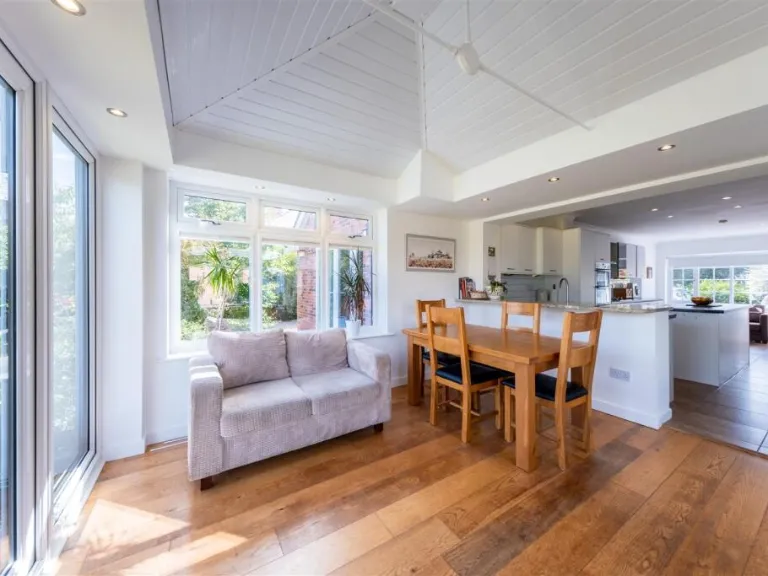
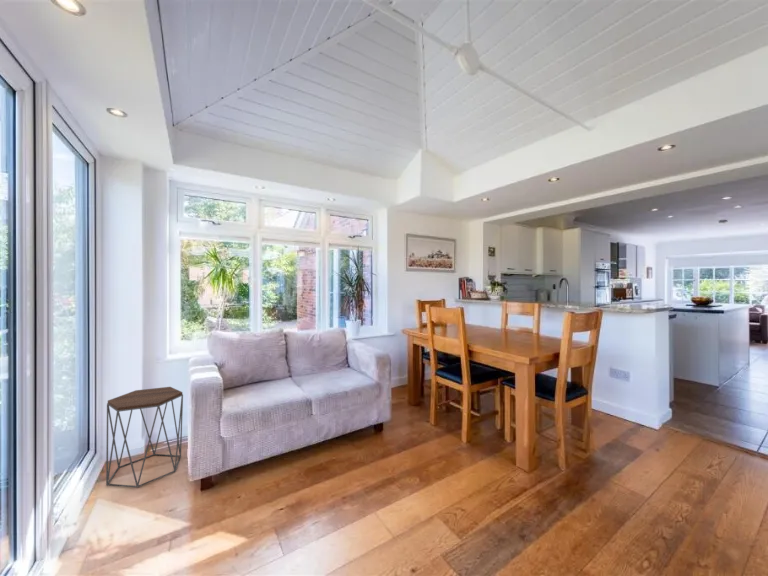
+ side table [105,386,184,488]
